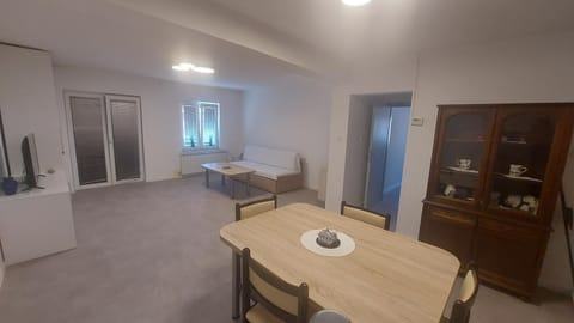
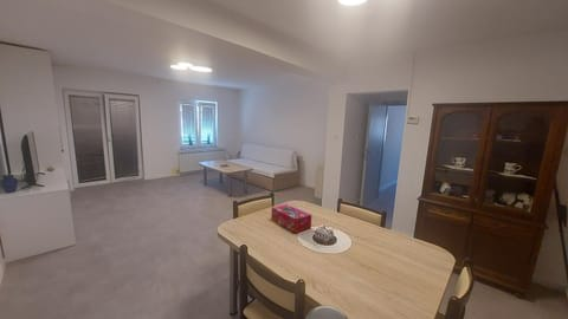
+ tissue box [270,203,312,234]
